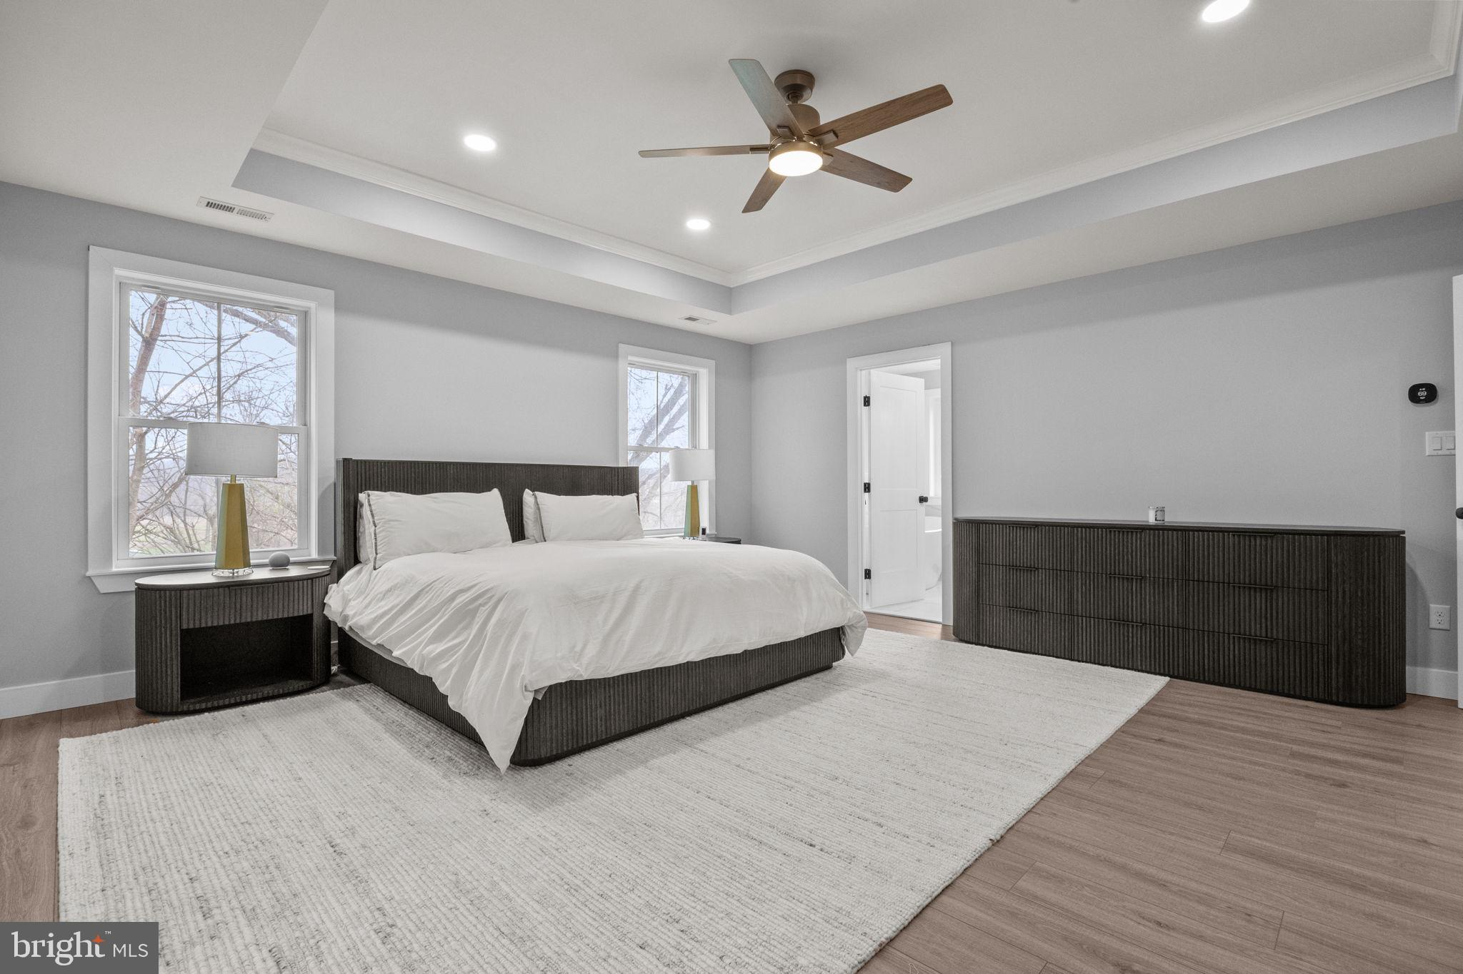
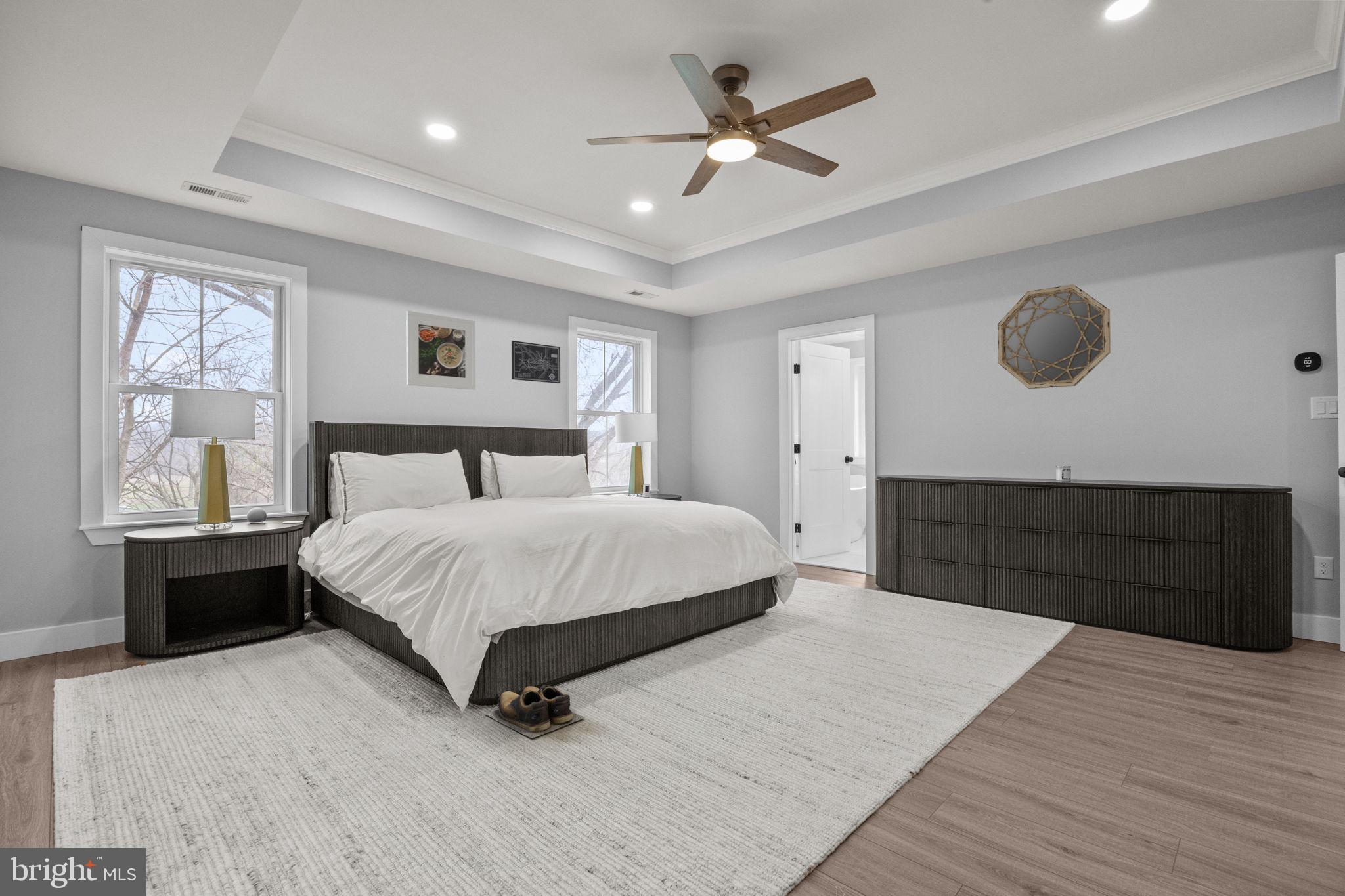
+ shoes [484,684,586,739]
+ home mirror [997,284,1111,389]
+ wall art [511,340,561,384]
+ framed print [405,310,476,390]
